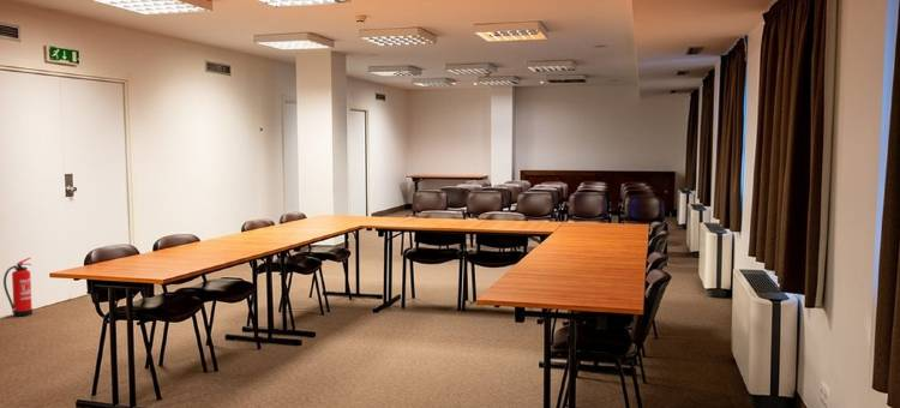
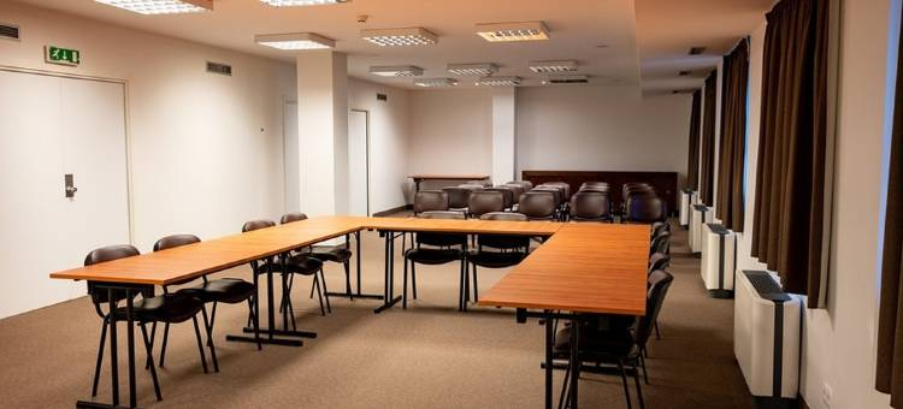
- fire extinguisher [2,257,34,318]
